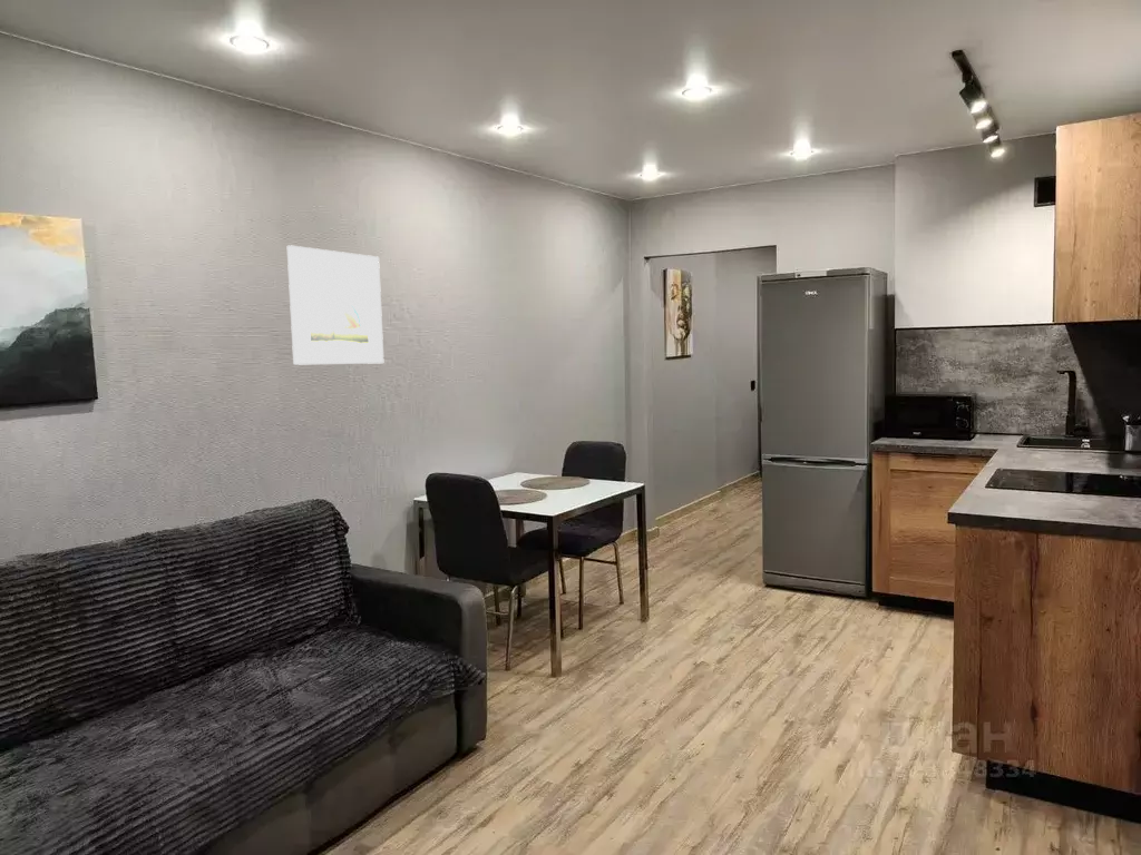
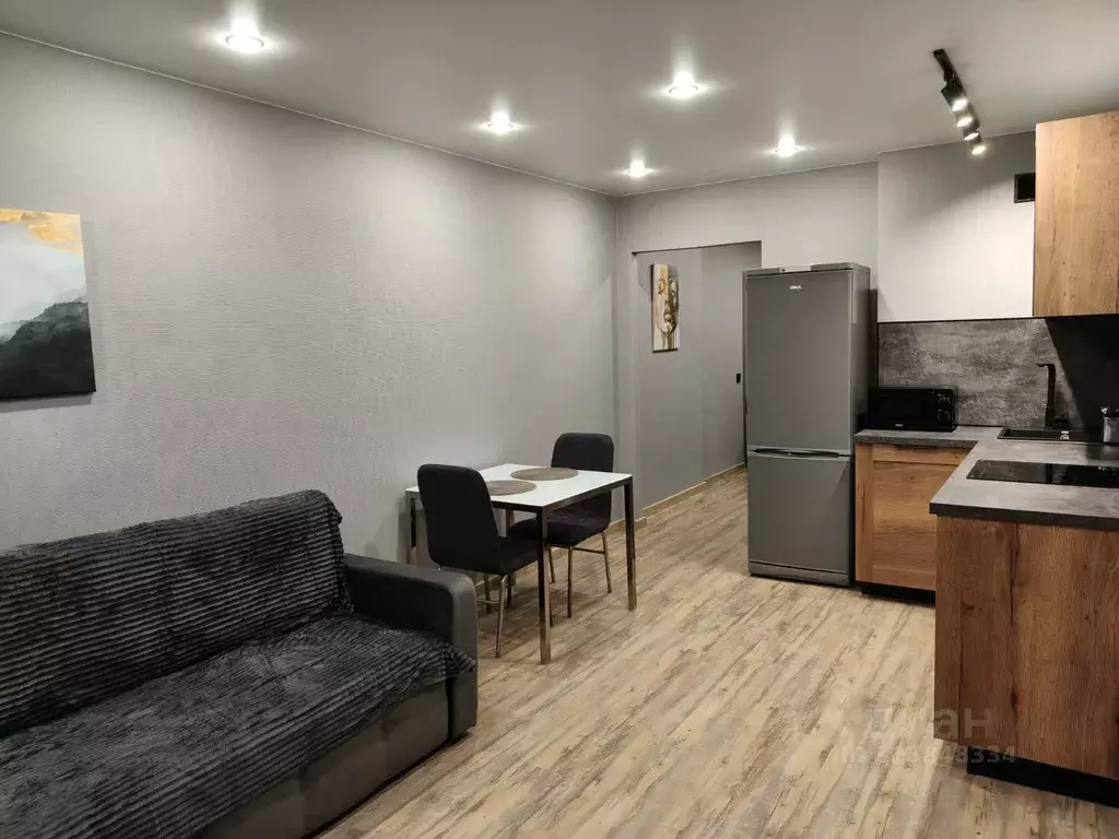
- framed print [286,244,384,366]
